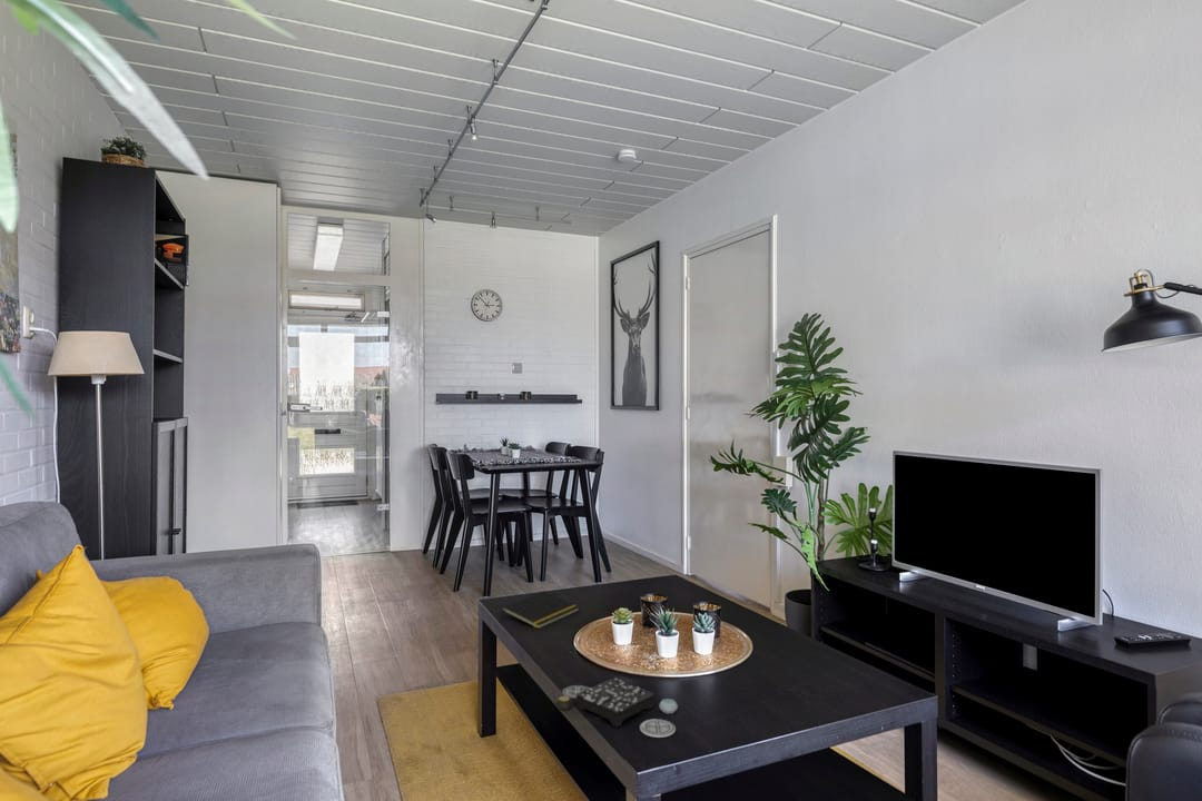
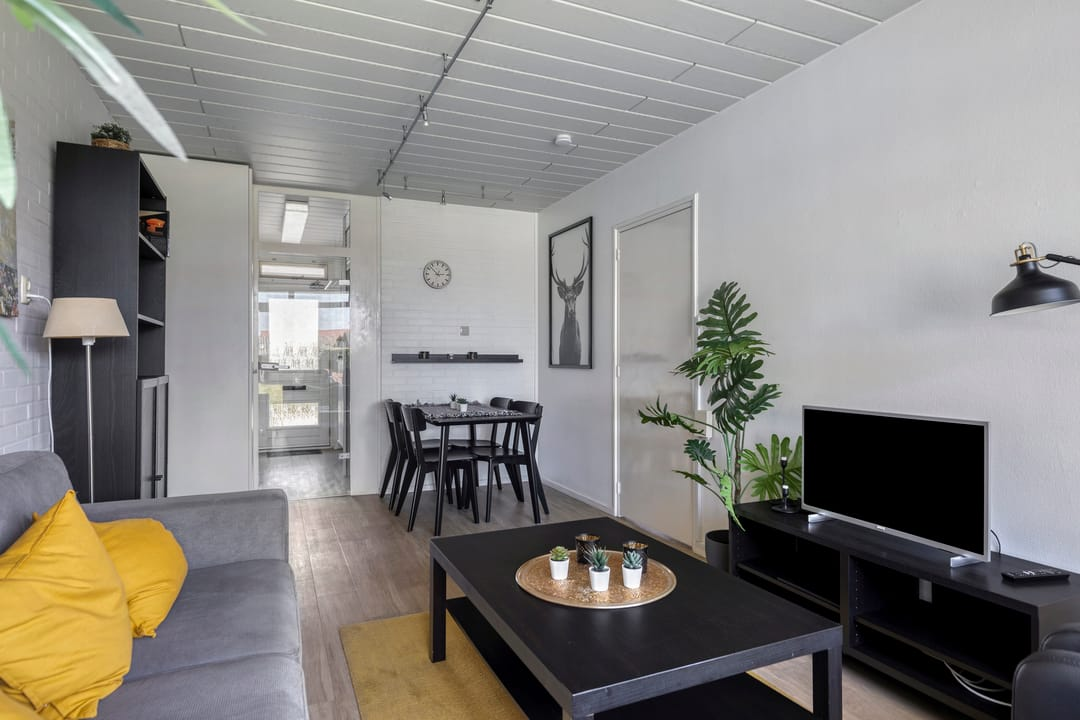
- notepad [500,590,580,630]
- board game [554,676,679,739]
